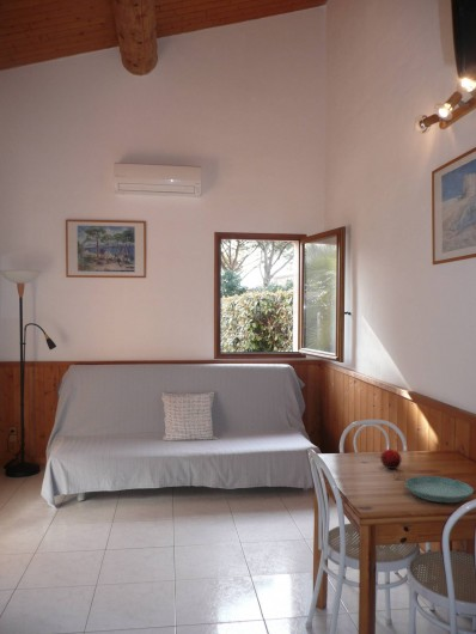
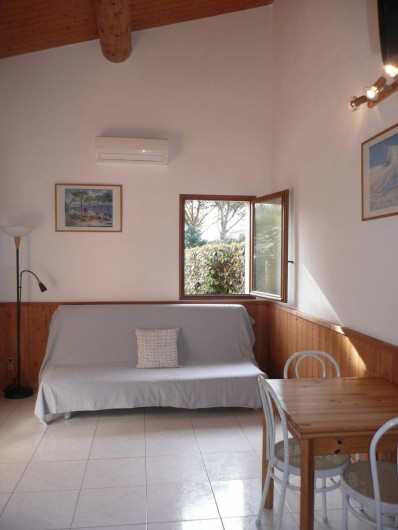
- saucer [403,475,475,504]
- fruit [379,449,402,470]
